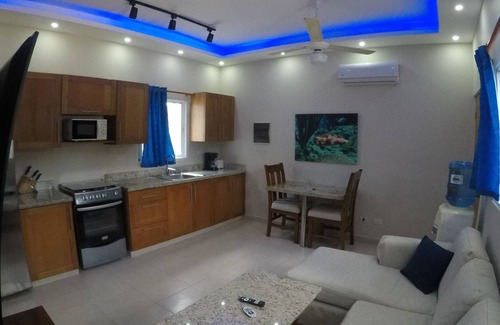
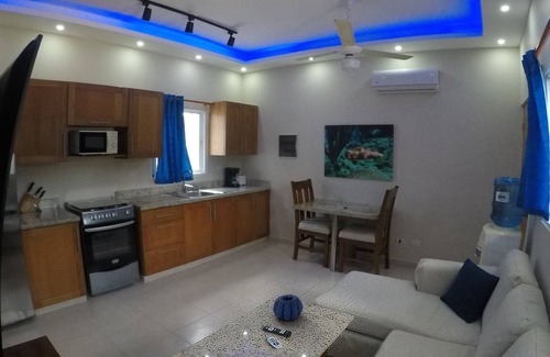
+ decorative bowl [272,293,305,322]
